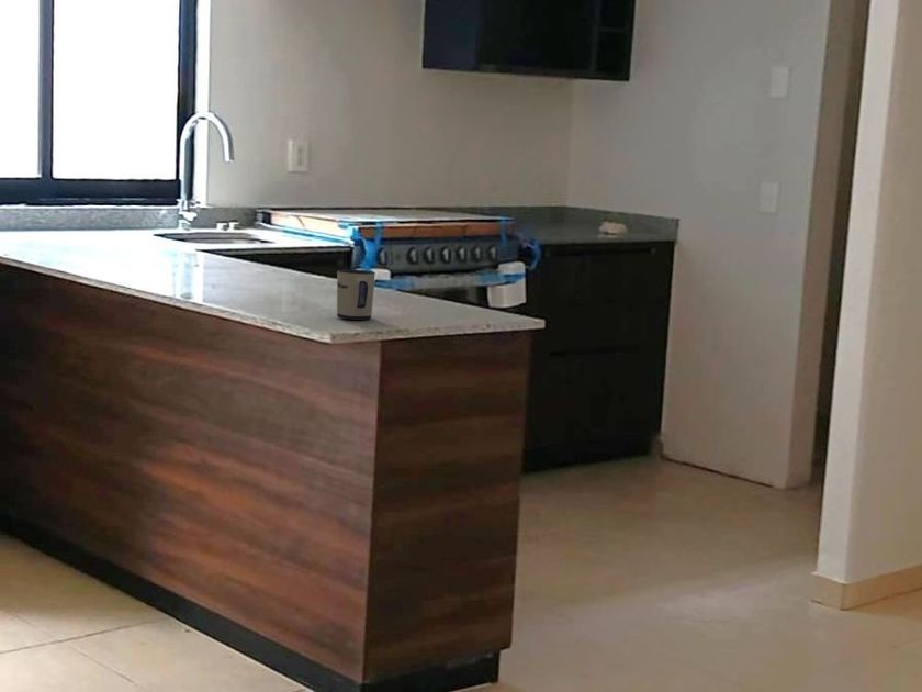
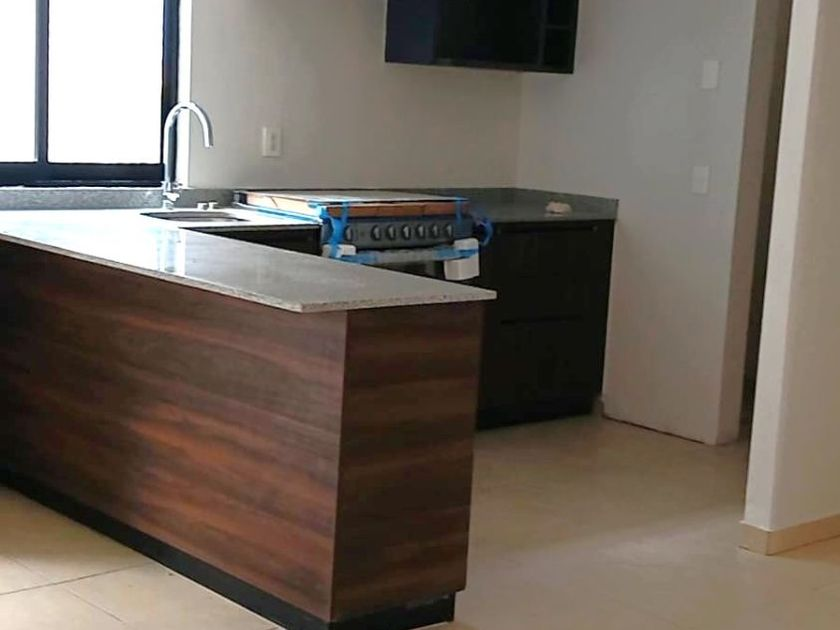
- mug [336,269,376,321]
